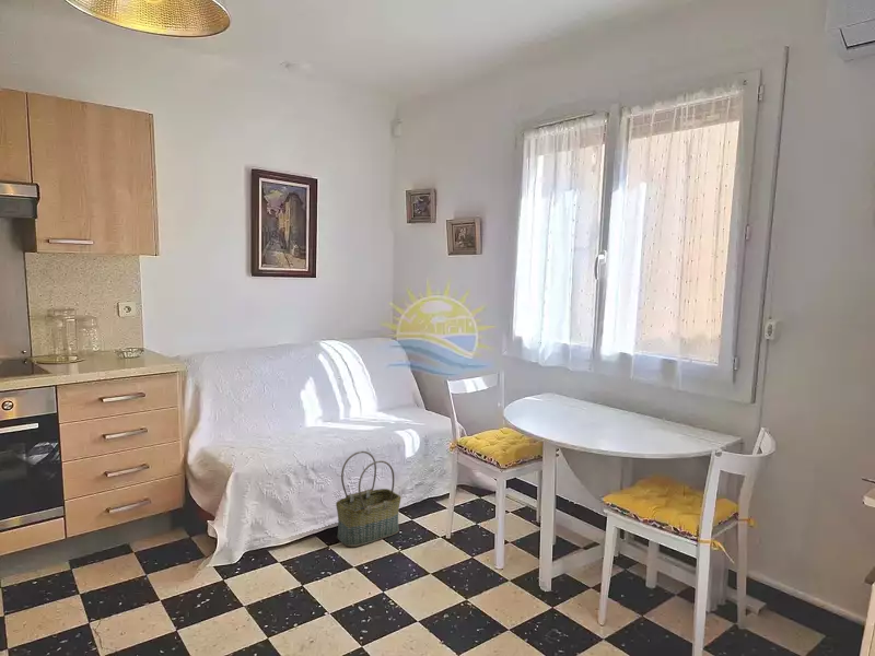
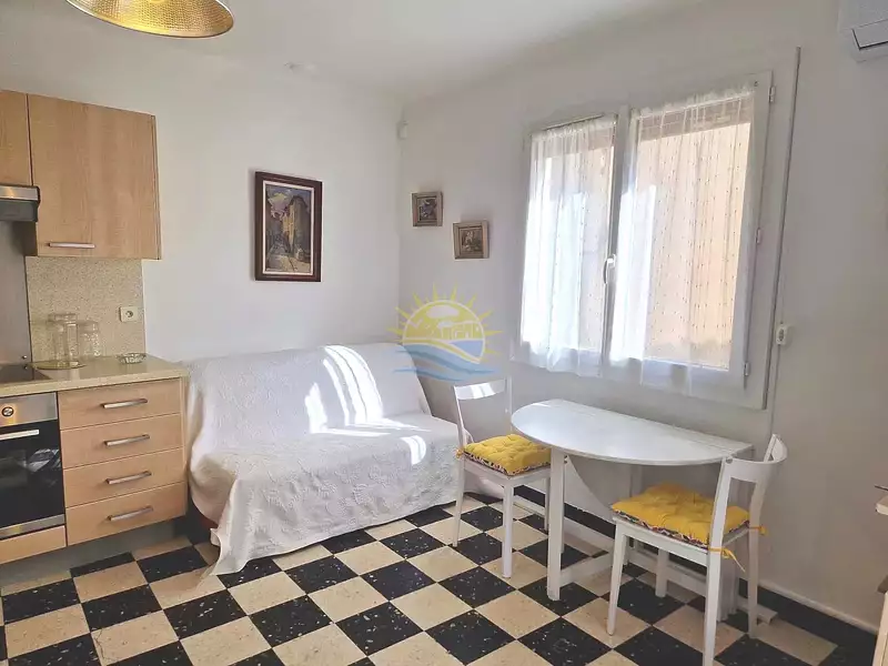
- basket [335,450,402,548]
